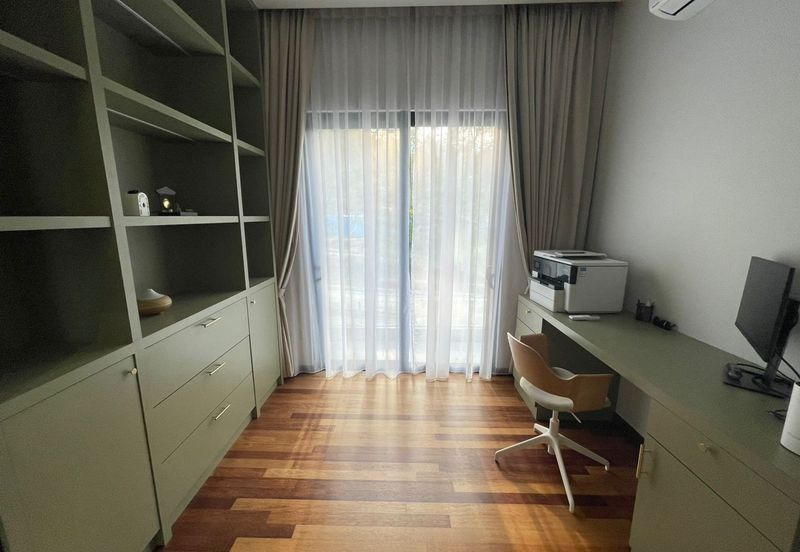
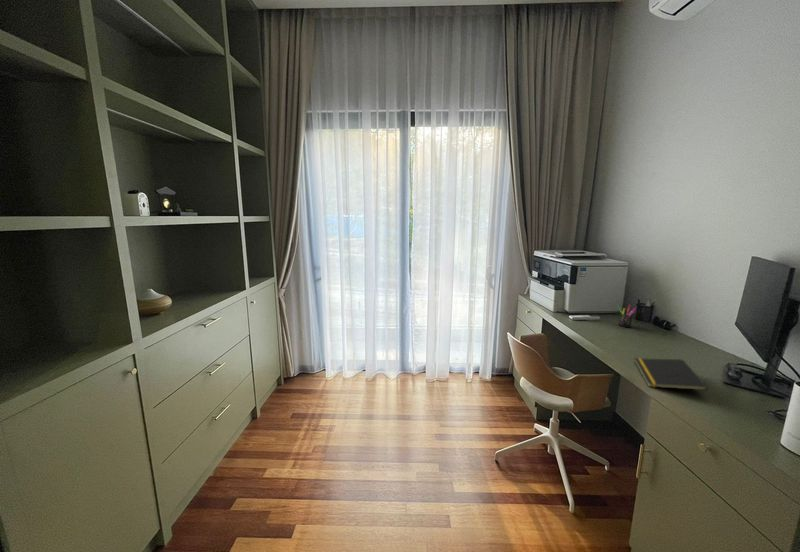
+ notepad [633,357,709,391]
+ pen holder [617,304,637,328]
